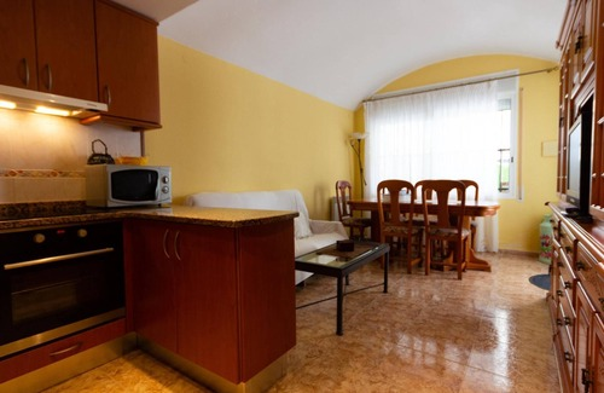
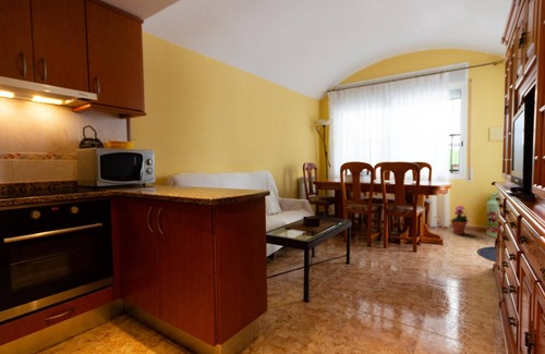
+ potted plant [449,205,470,235]
